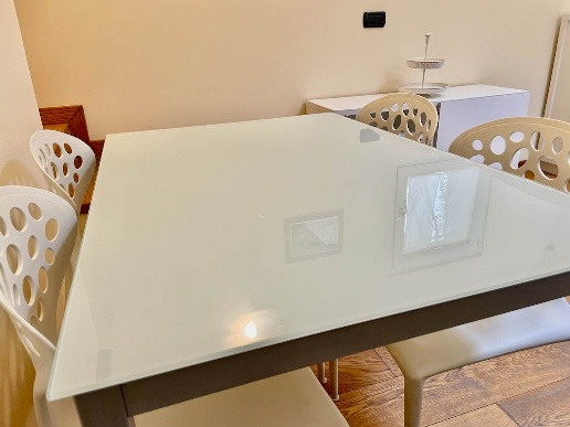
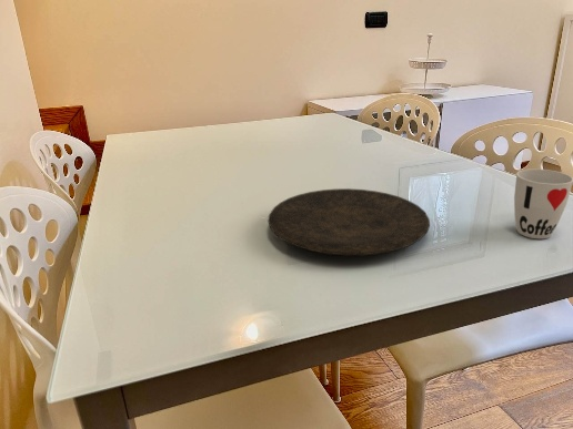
+ cup [513,168,573,239]
+ plate [267,187,431,256]
